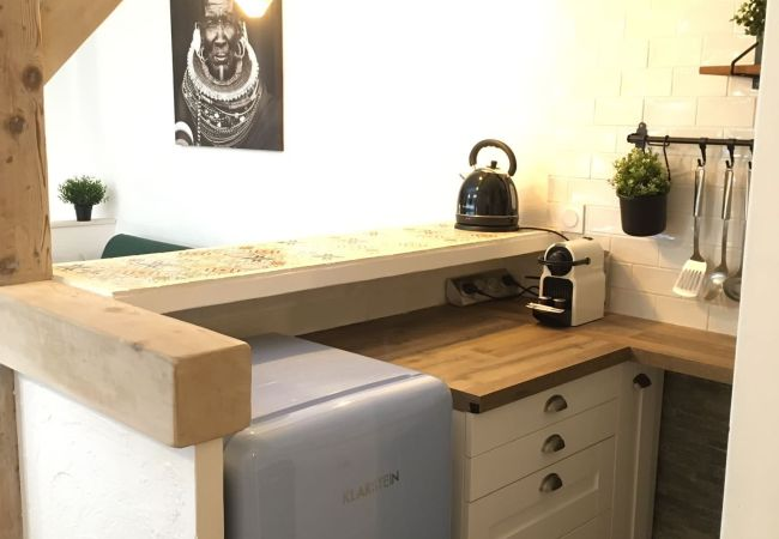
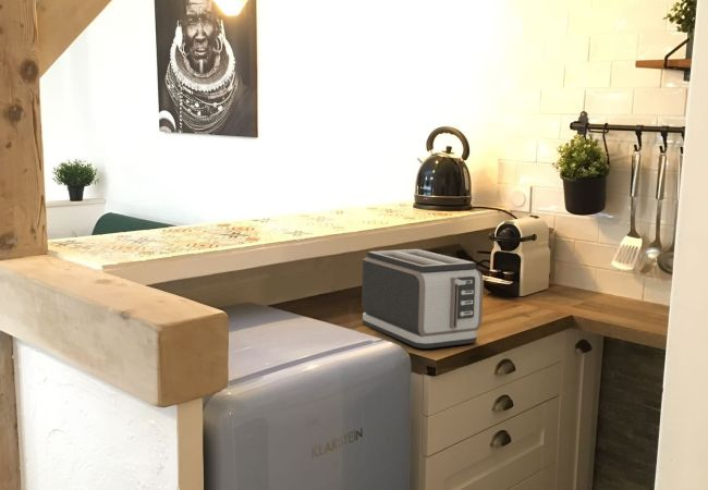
+ toaster [361,248,485,350]
